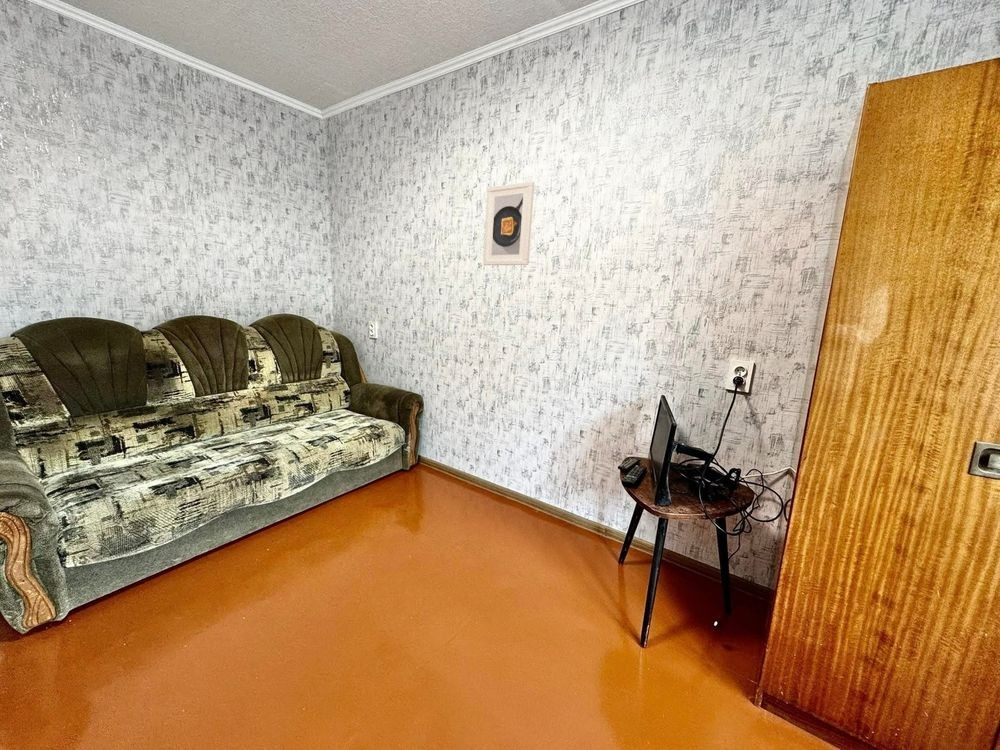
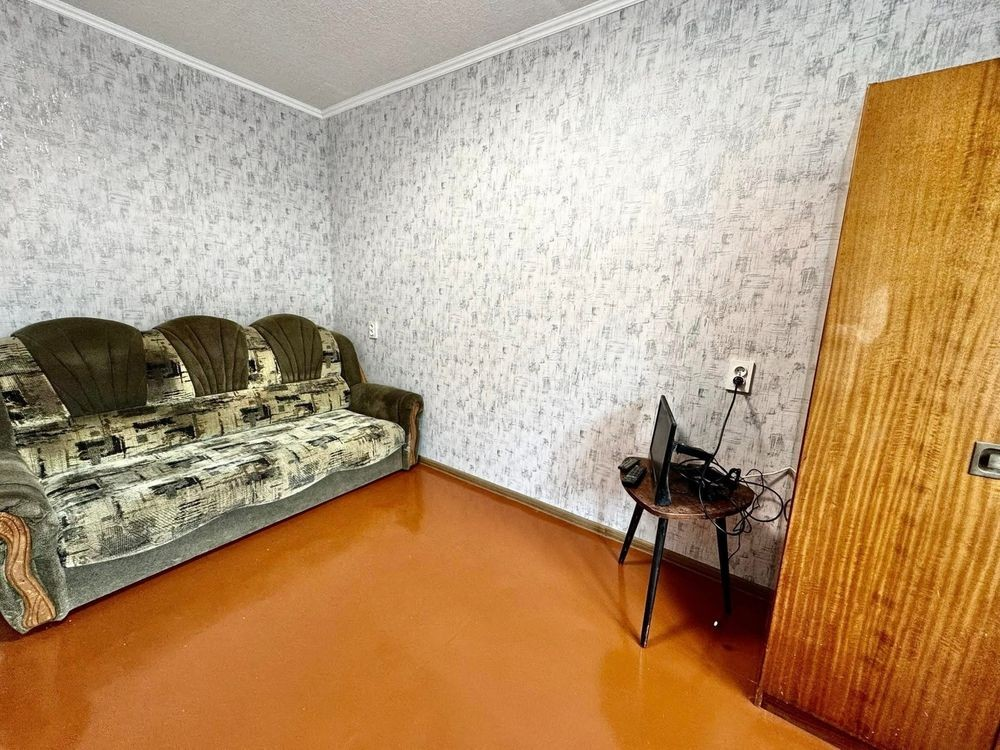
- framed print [482,180,535,266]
